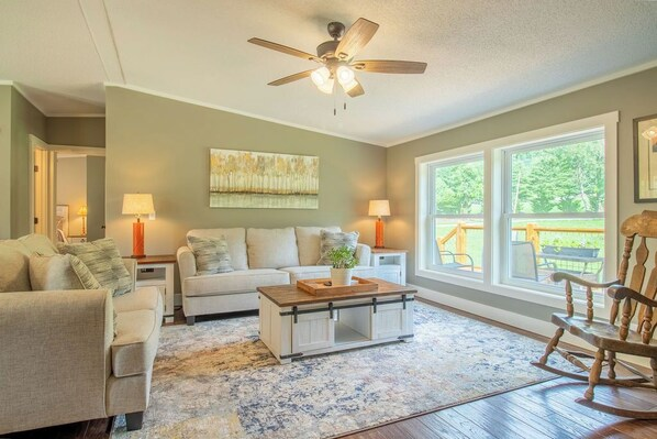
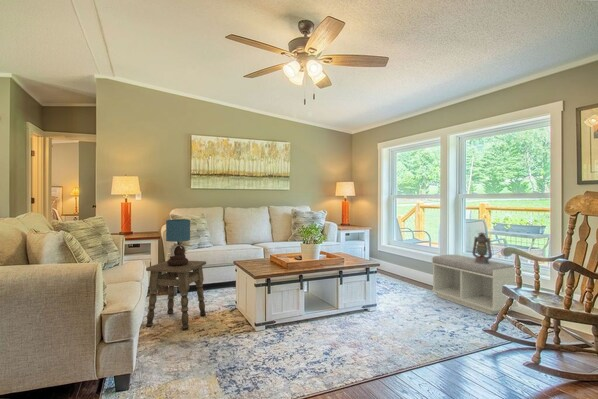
+ lantern [472,232,495,264]
+ bench [431,254,519,316]
+ table lamp [165,218,191,266]
+ side table [145,260,207,331]
